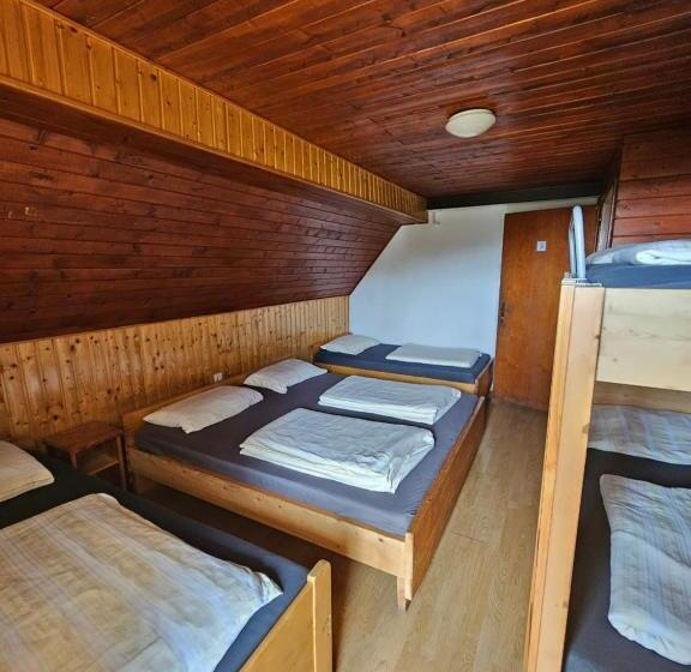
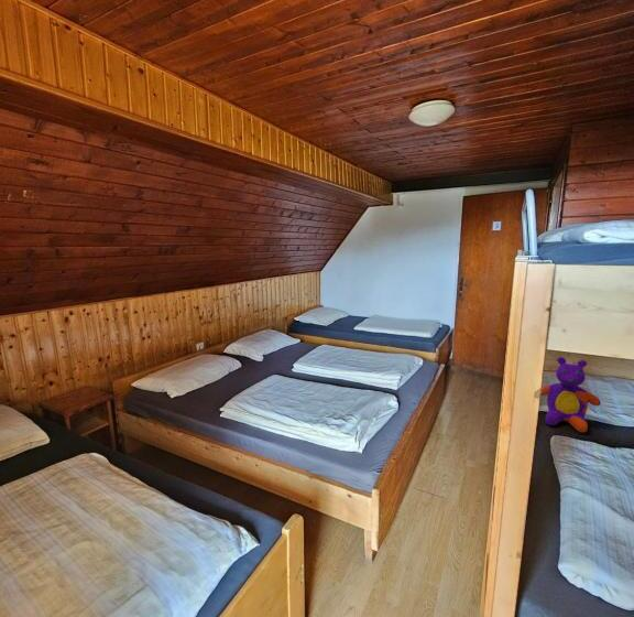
+ stuffed bear [540,356,602,433]
